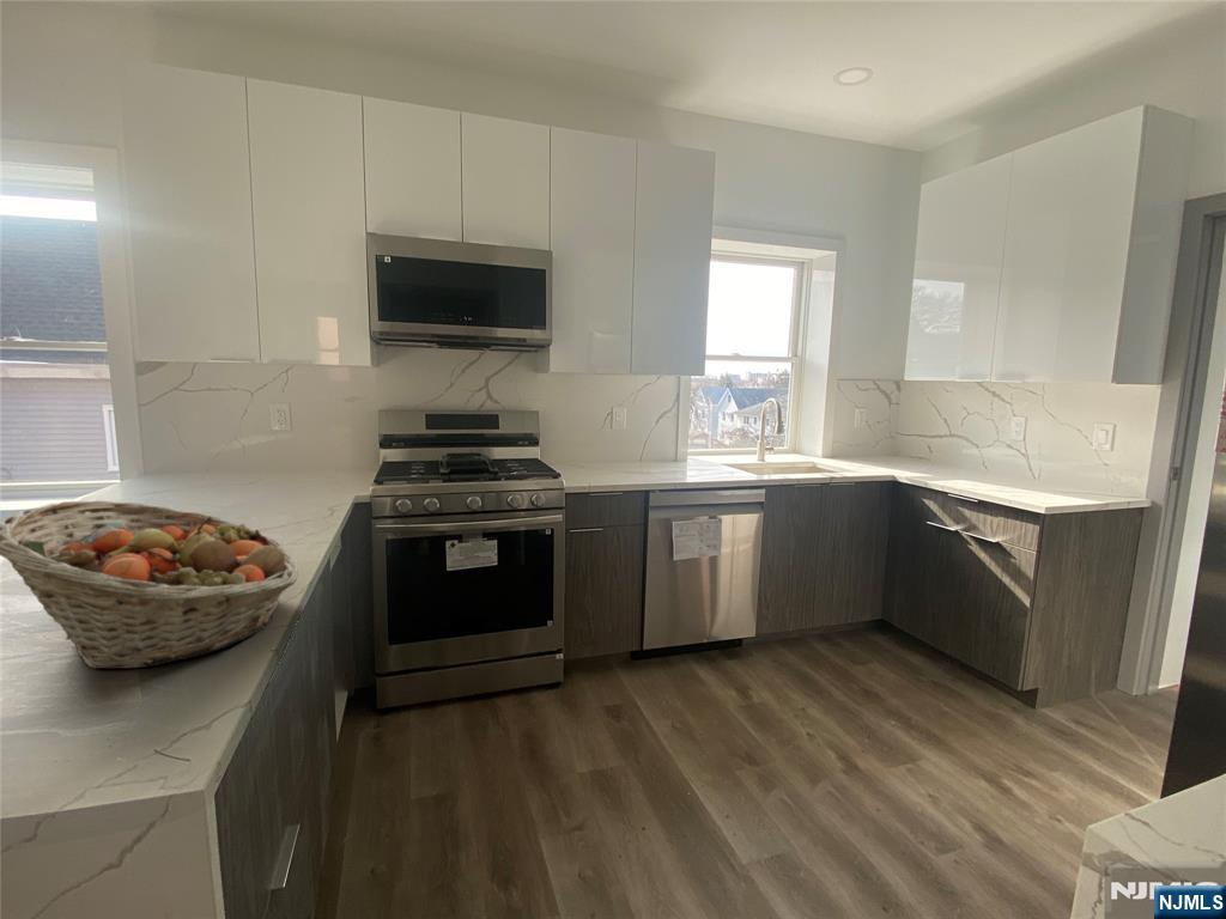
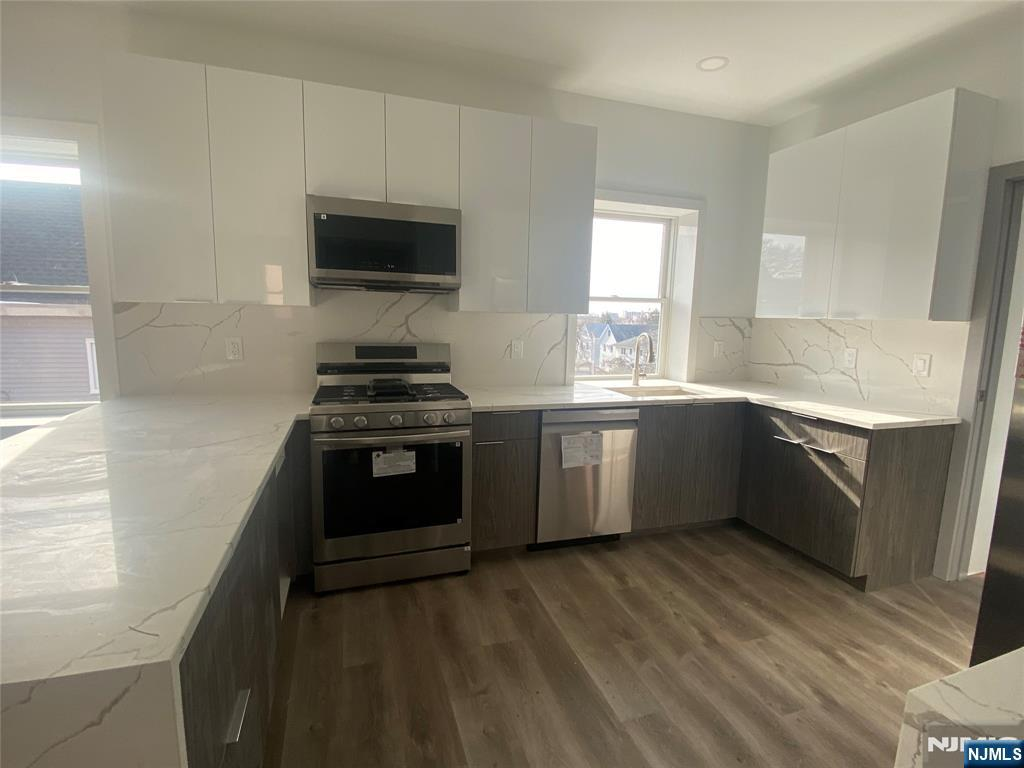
- fruit basket [0,500,299,670]
